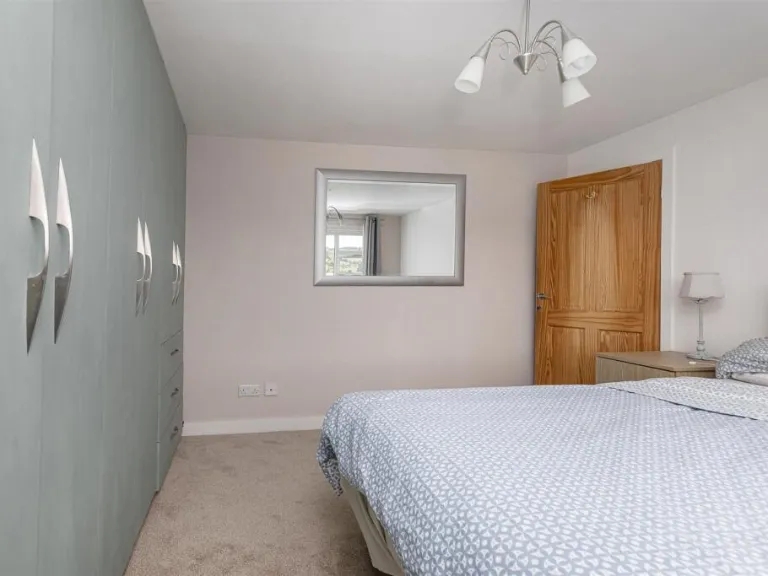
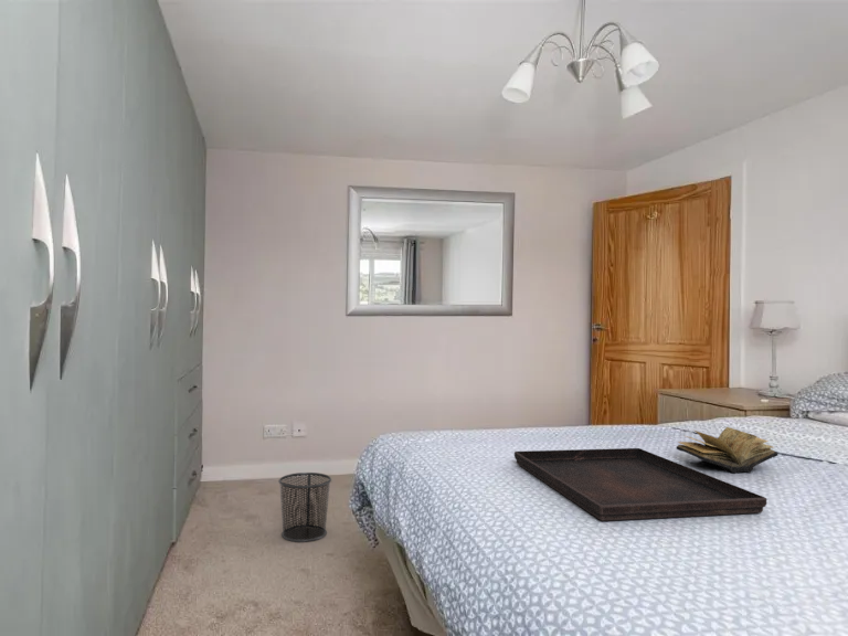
+ waste bin [277,471,332,543]
+ book [676,426,778,474]
+ serving tray [513,447,767,522]
